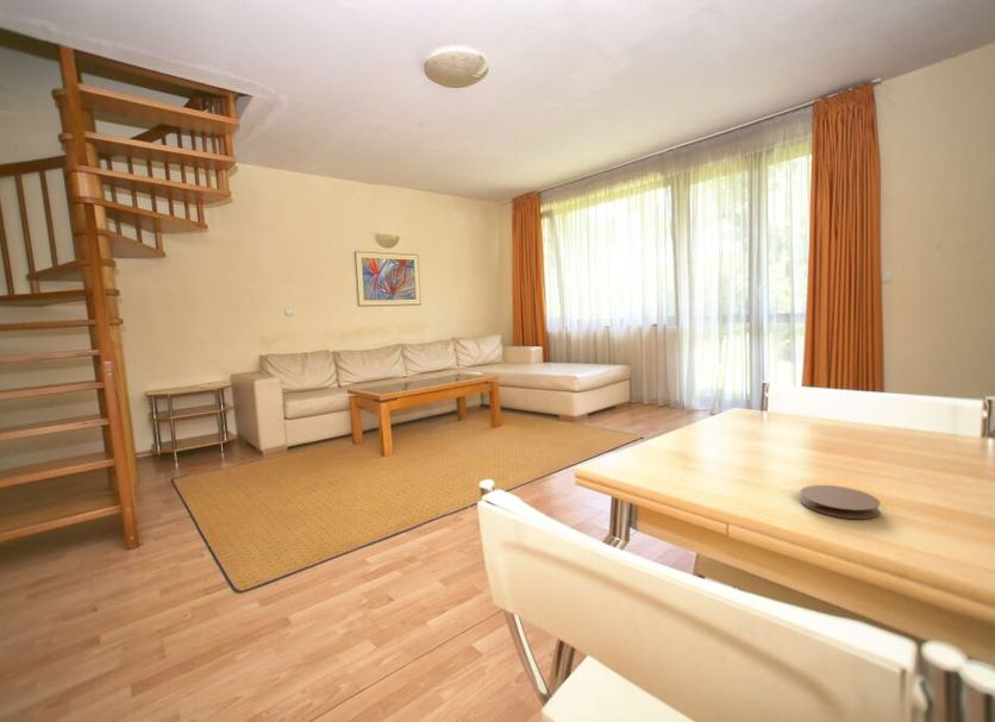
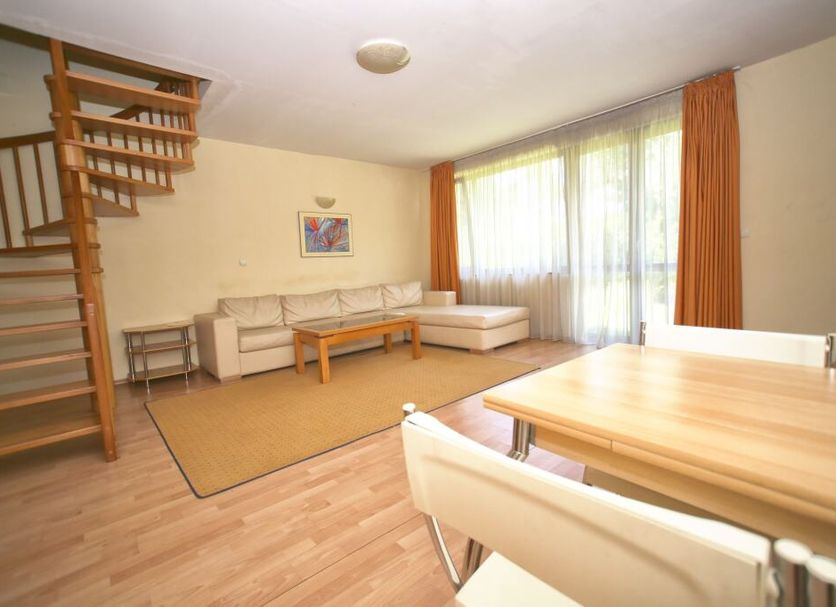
- coaster [799,484,882,520]
